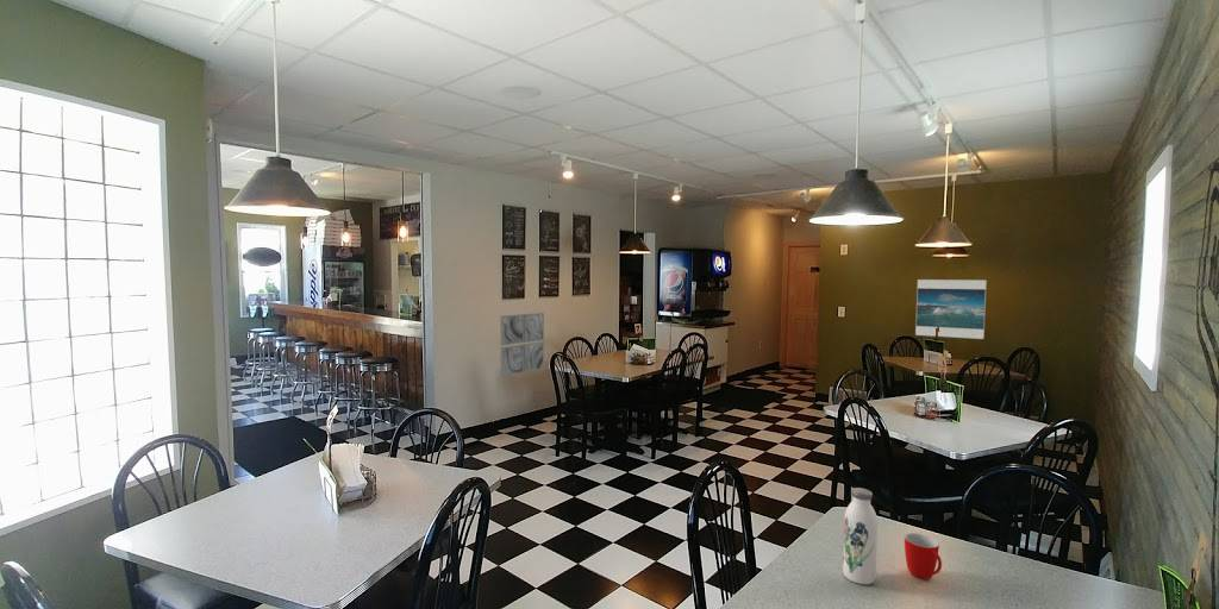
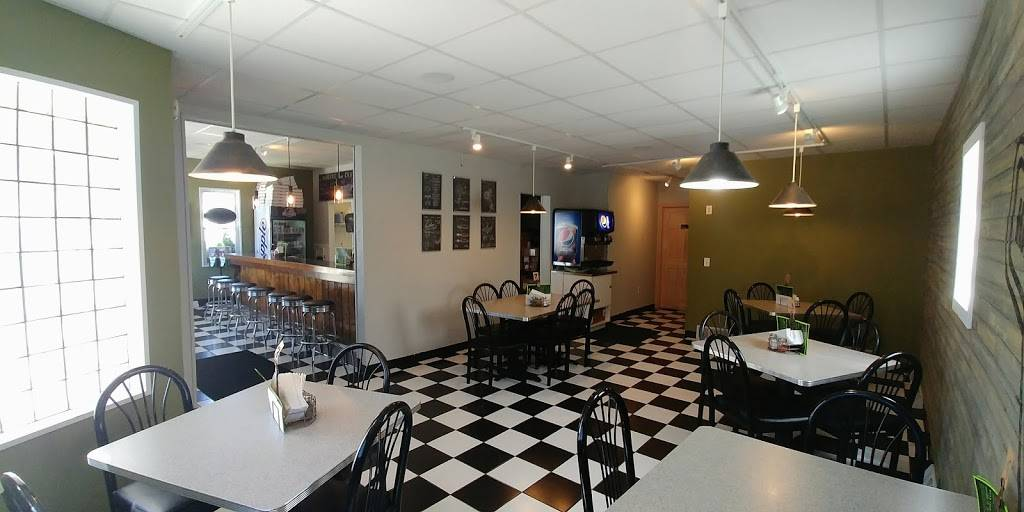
- water bottle [842,486,879,585]
- mug [904,532,943,580]
- wall art [500,312,545,378]
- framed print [914,278,988,340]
